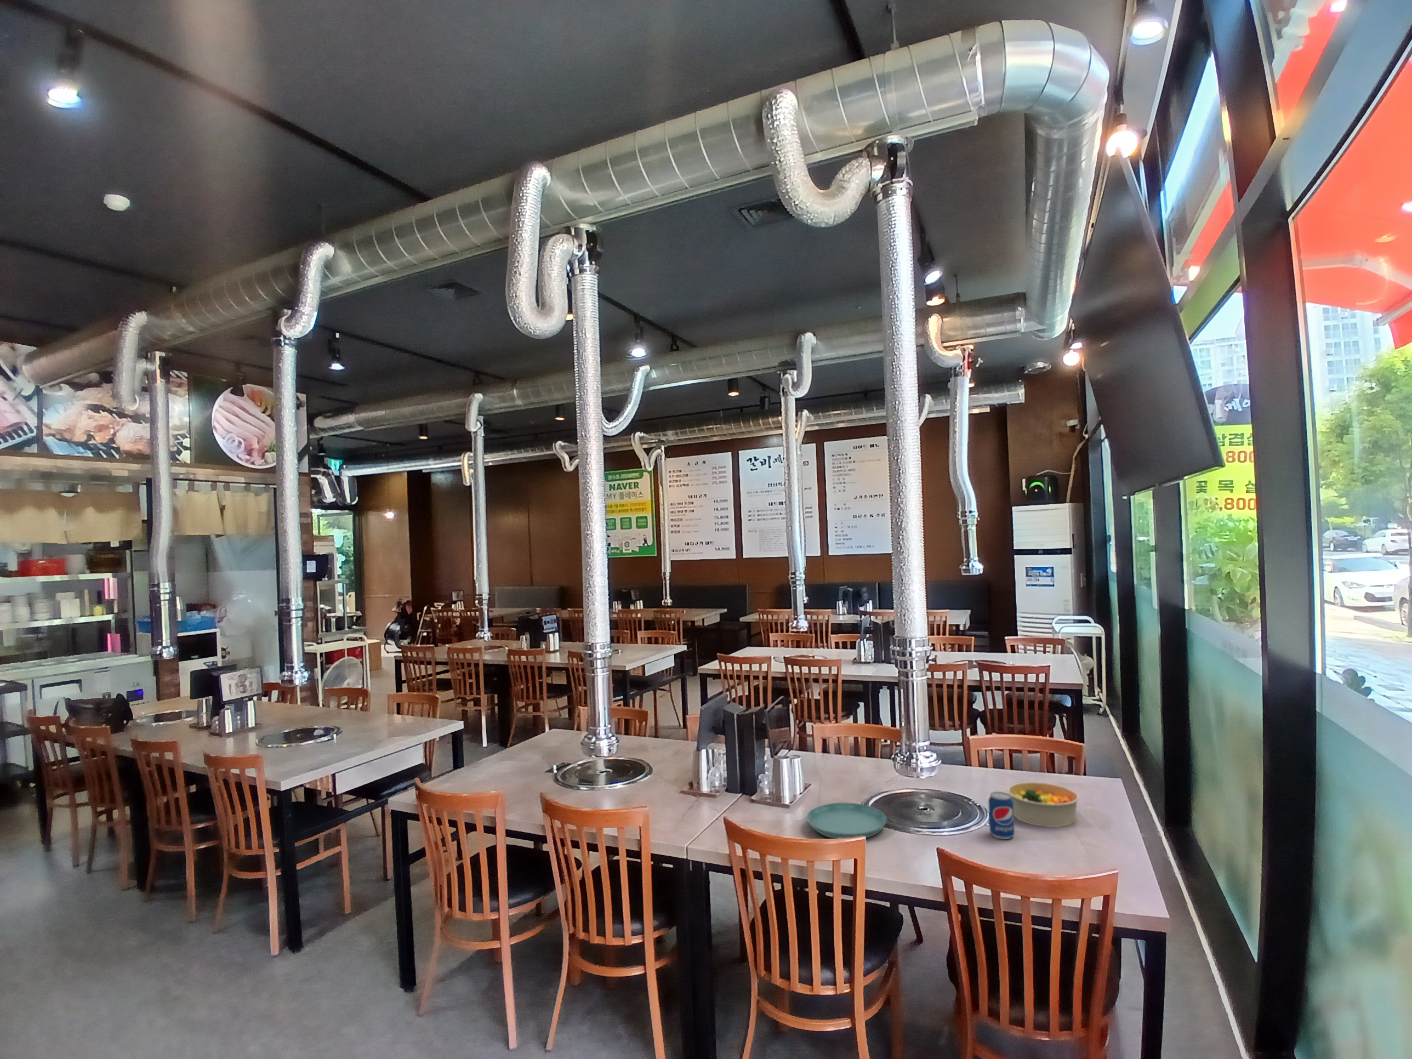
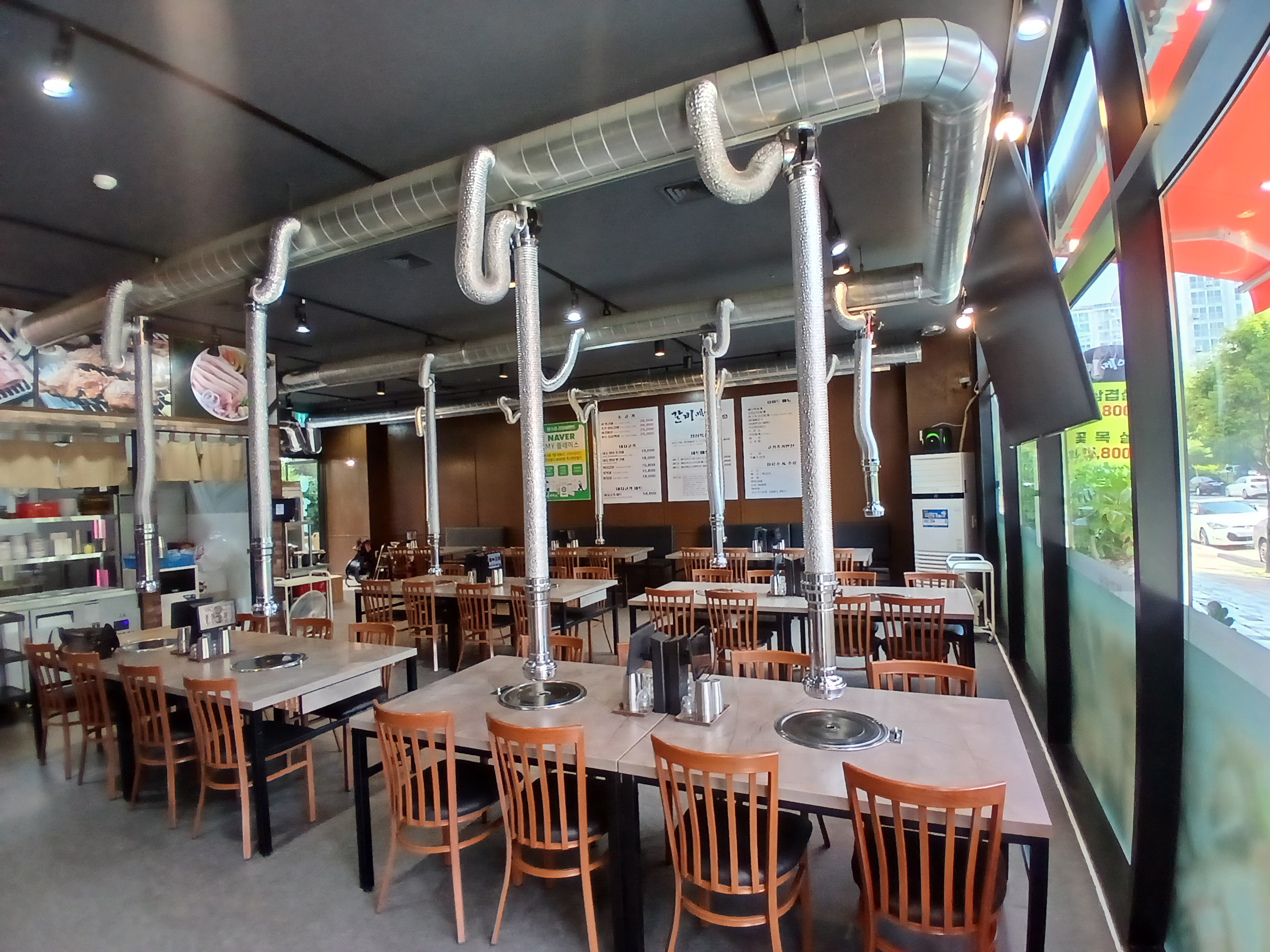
- saucer [806,802,887,839]
- beverage can [987,791,1015,840]
- bowl [1007,782,1080,828]
